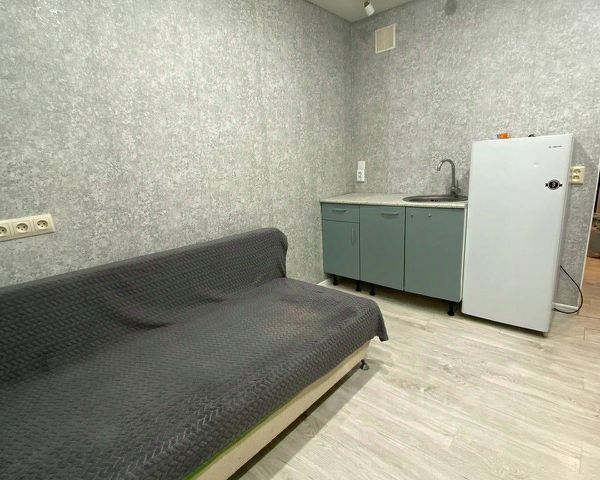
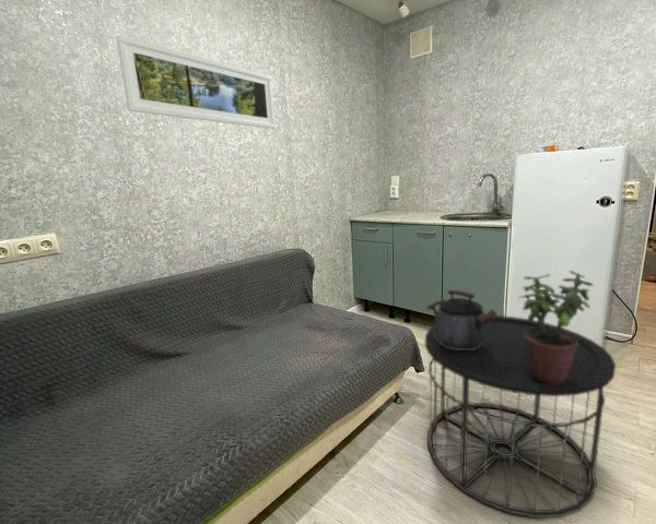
+ side table [424,314,617,519]
+ kettle [425,288,497,348]
+ potted plant [517,270,594,384]
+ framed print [115,34,277,130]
